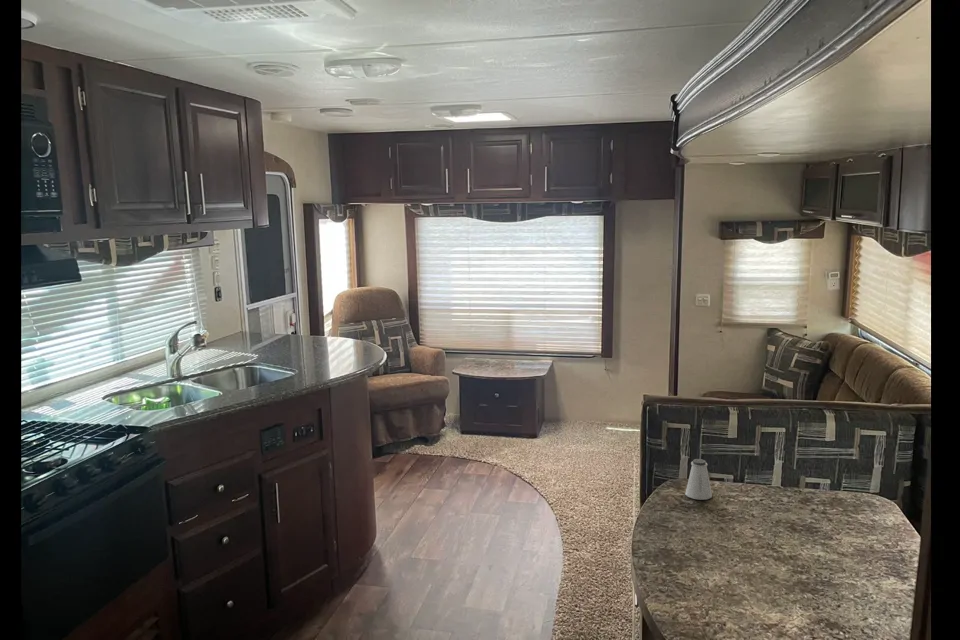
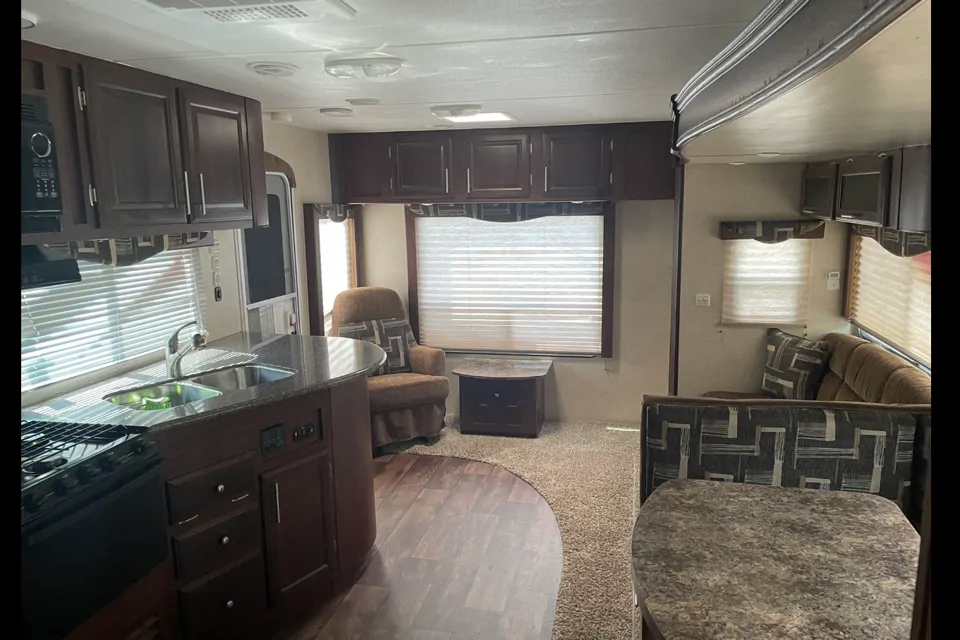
- saltshaker [684,458,713,501]
